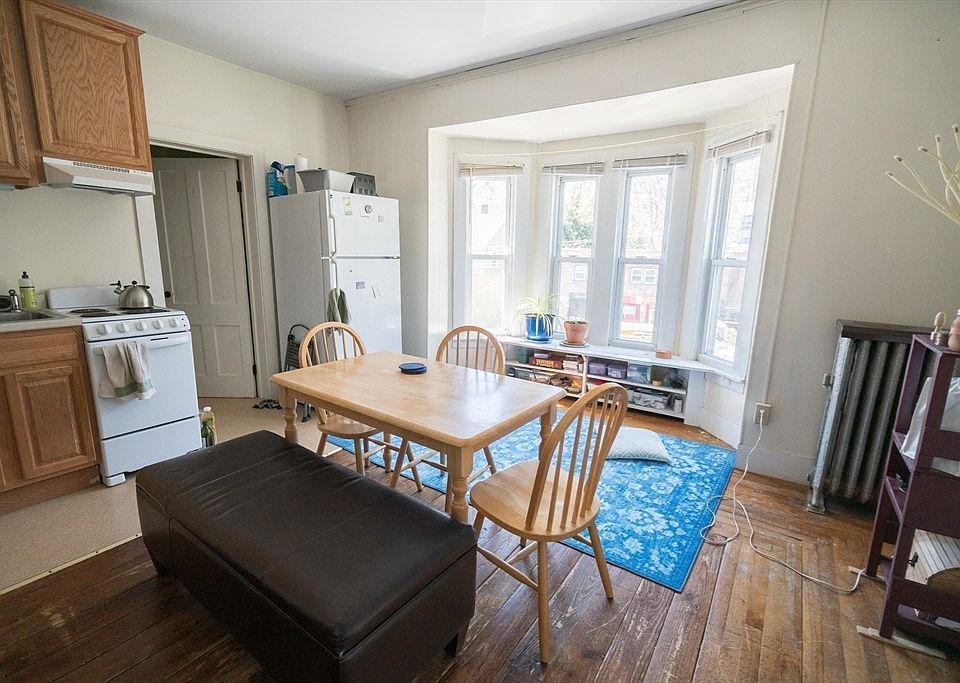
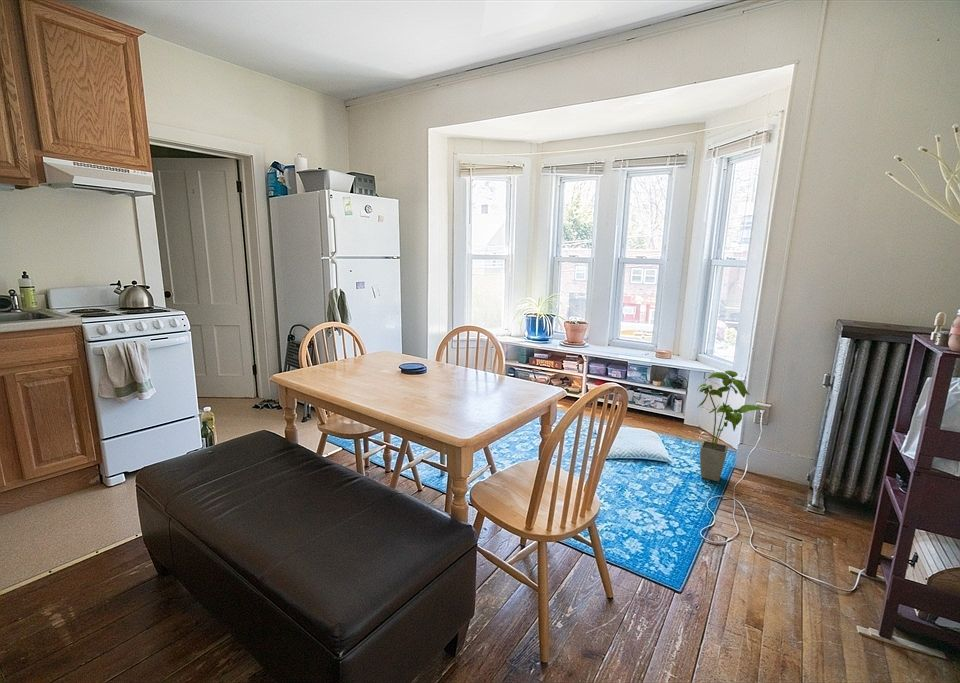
+ house plant [696,369,767,482]
